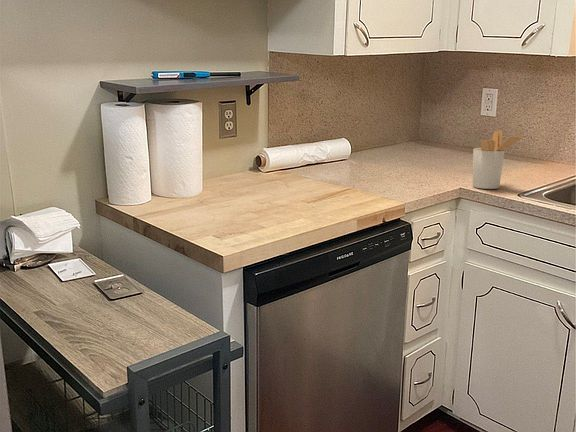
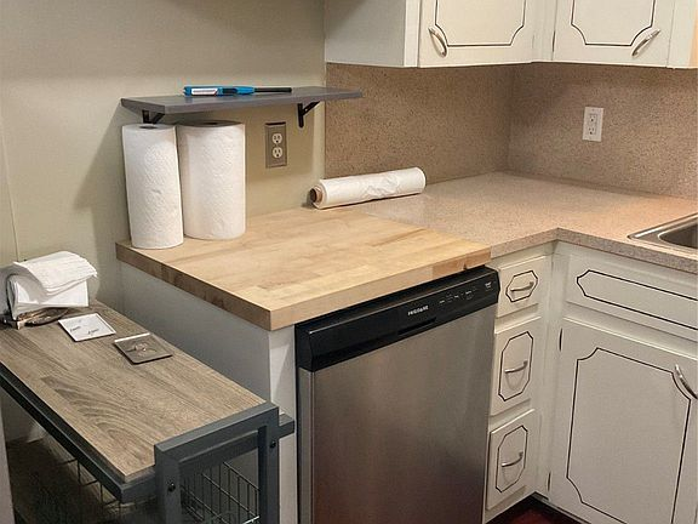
- utensil holder [472,129,524,190]
